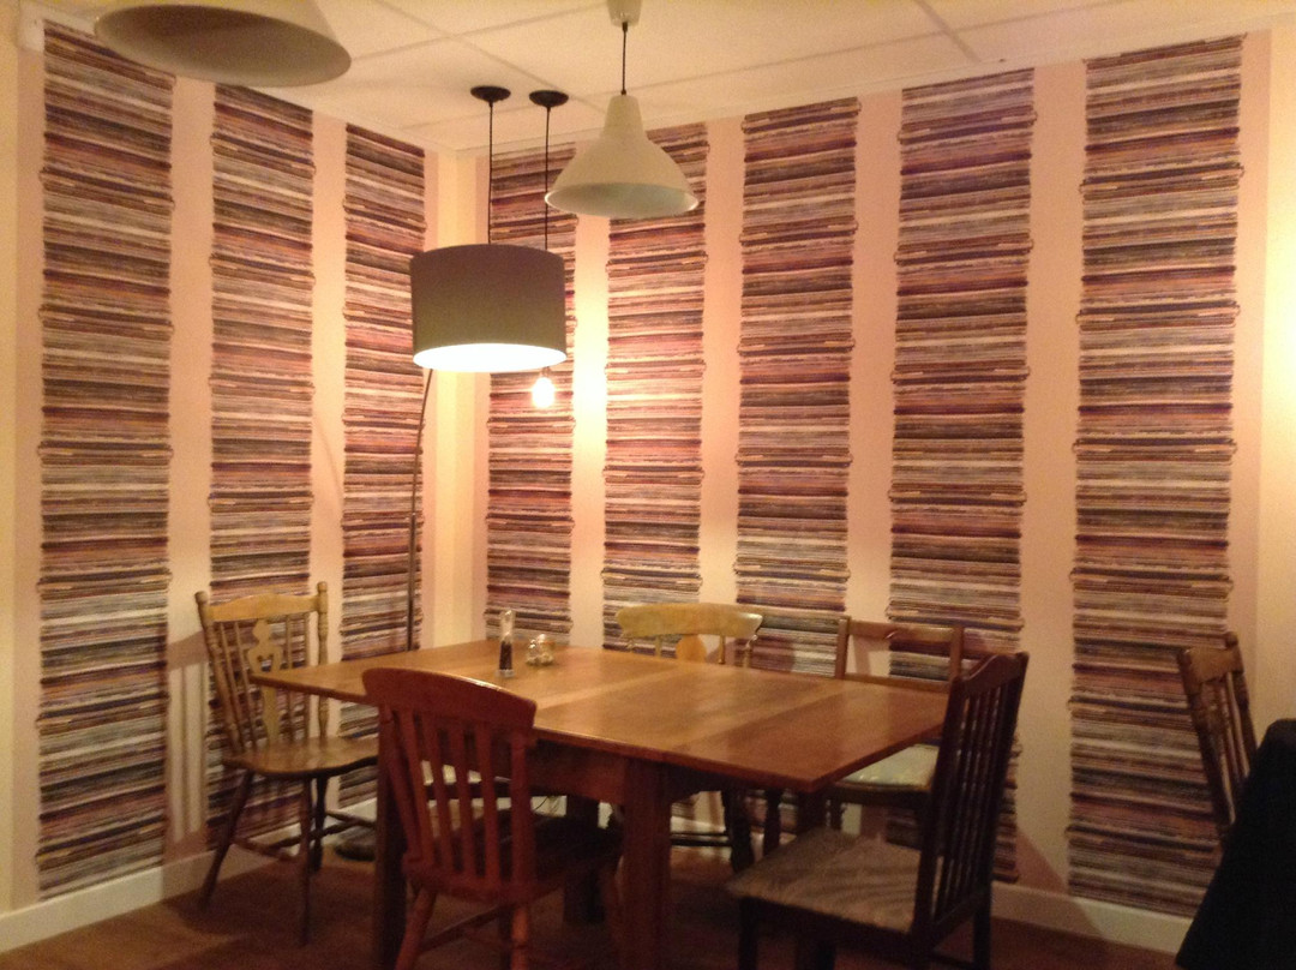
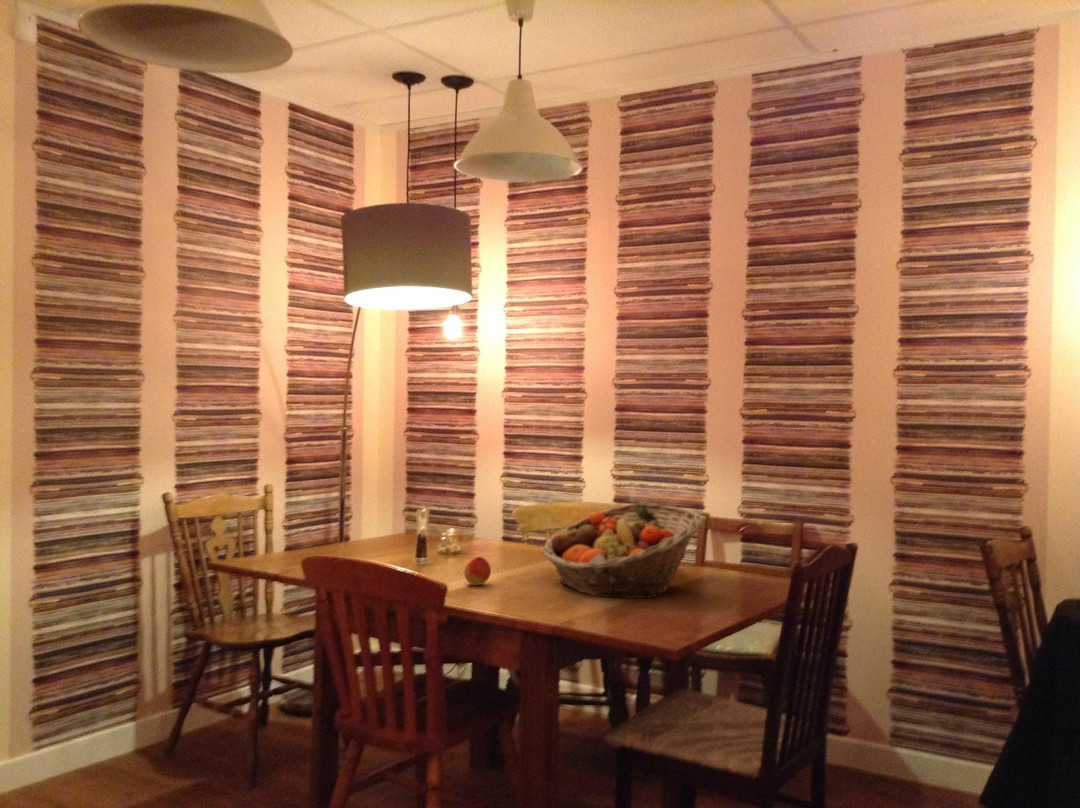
+ peach [463,556,492,586]
+ fruit basket [542,502,703,599]
